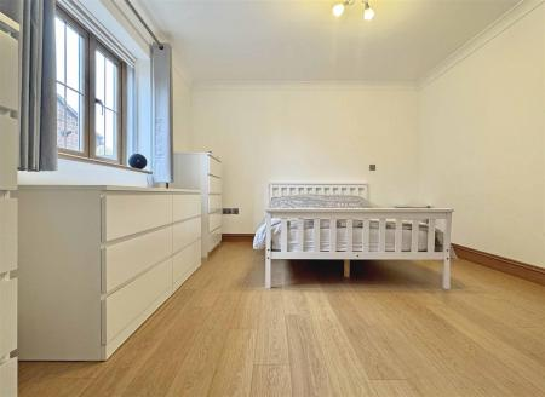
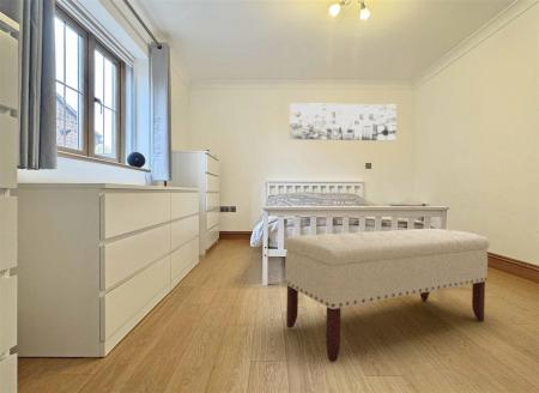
+ bench [284,228,491,363]
+ wall art [289,102,398,143]
